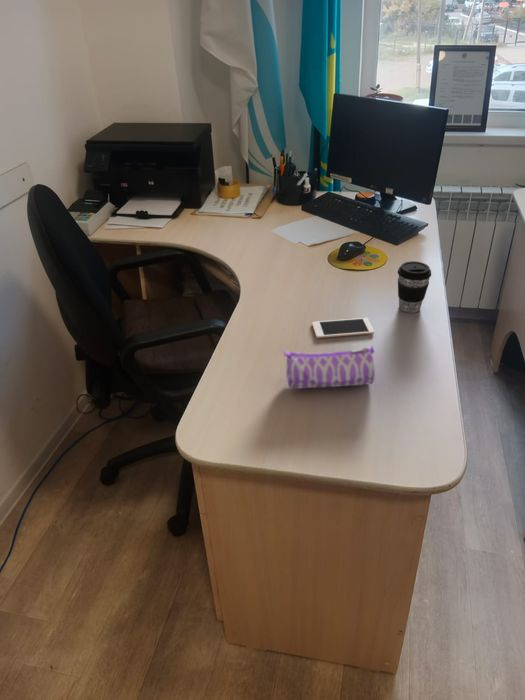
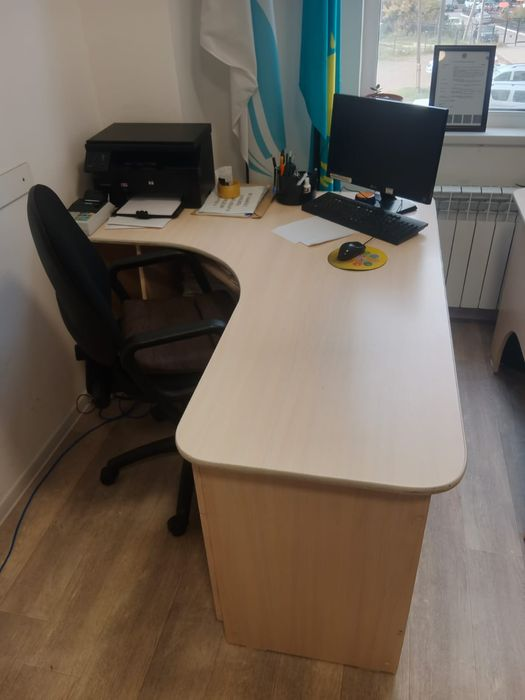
- coffee cup [397,260,432,314]
- pencil case [283,345,376,389]
- cell phone [311,317,375,339]
